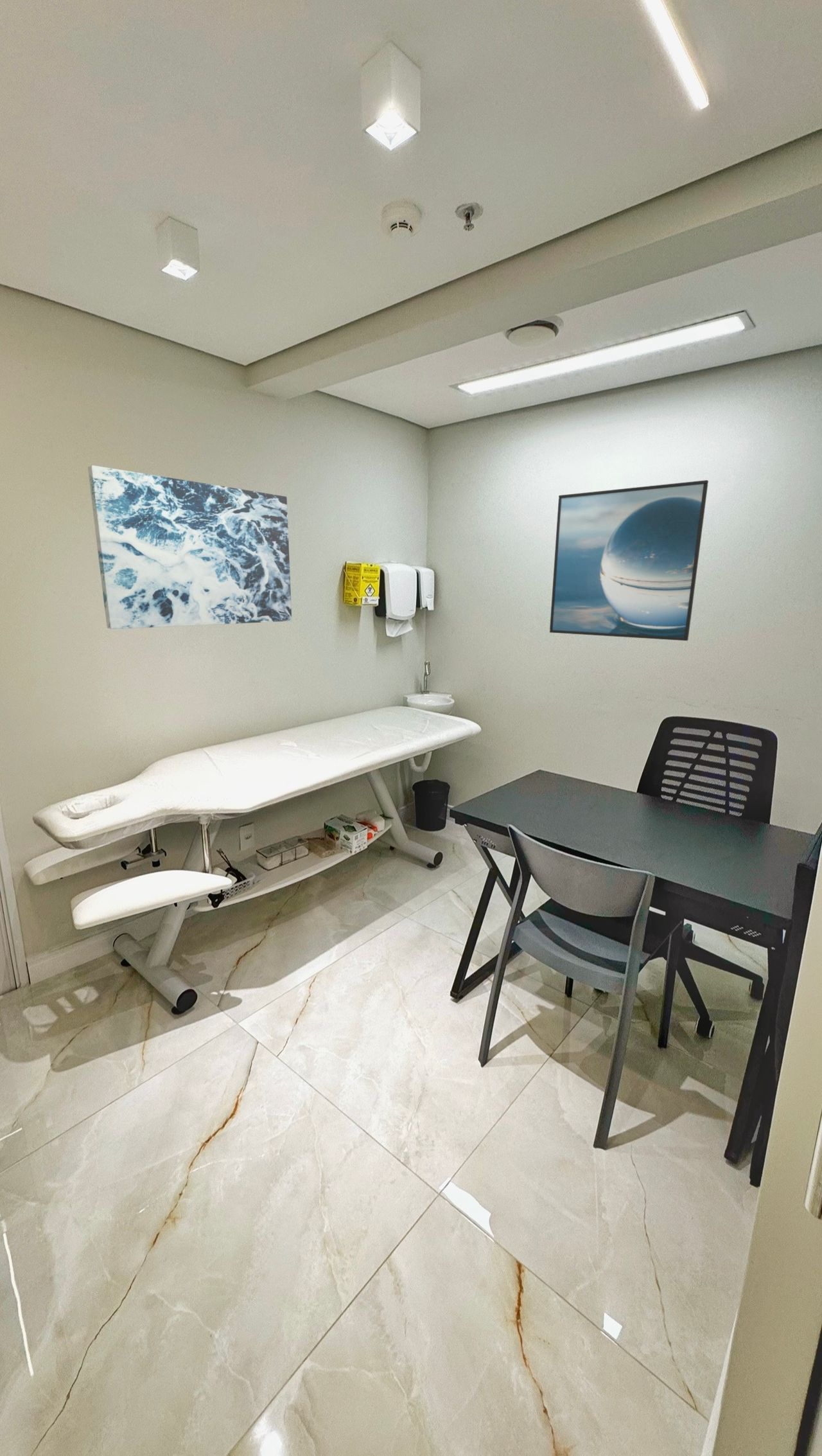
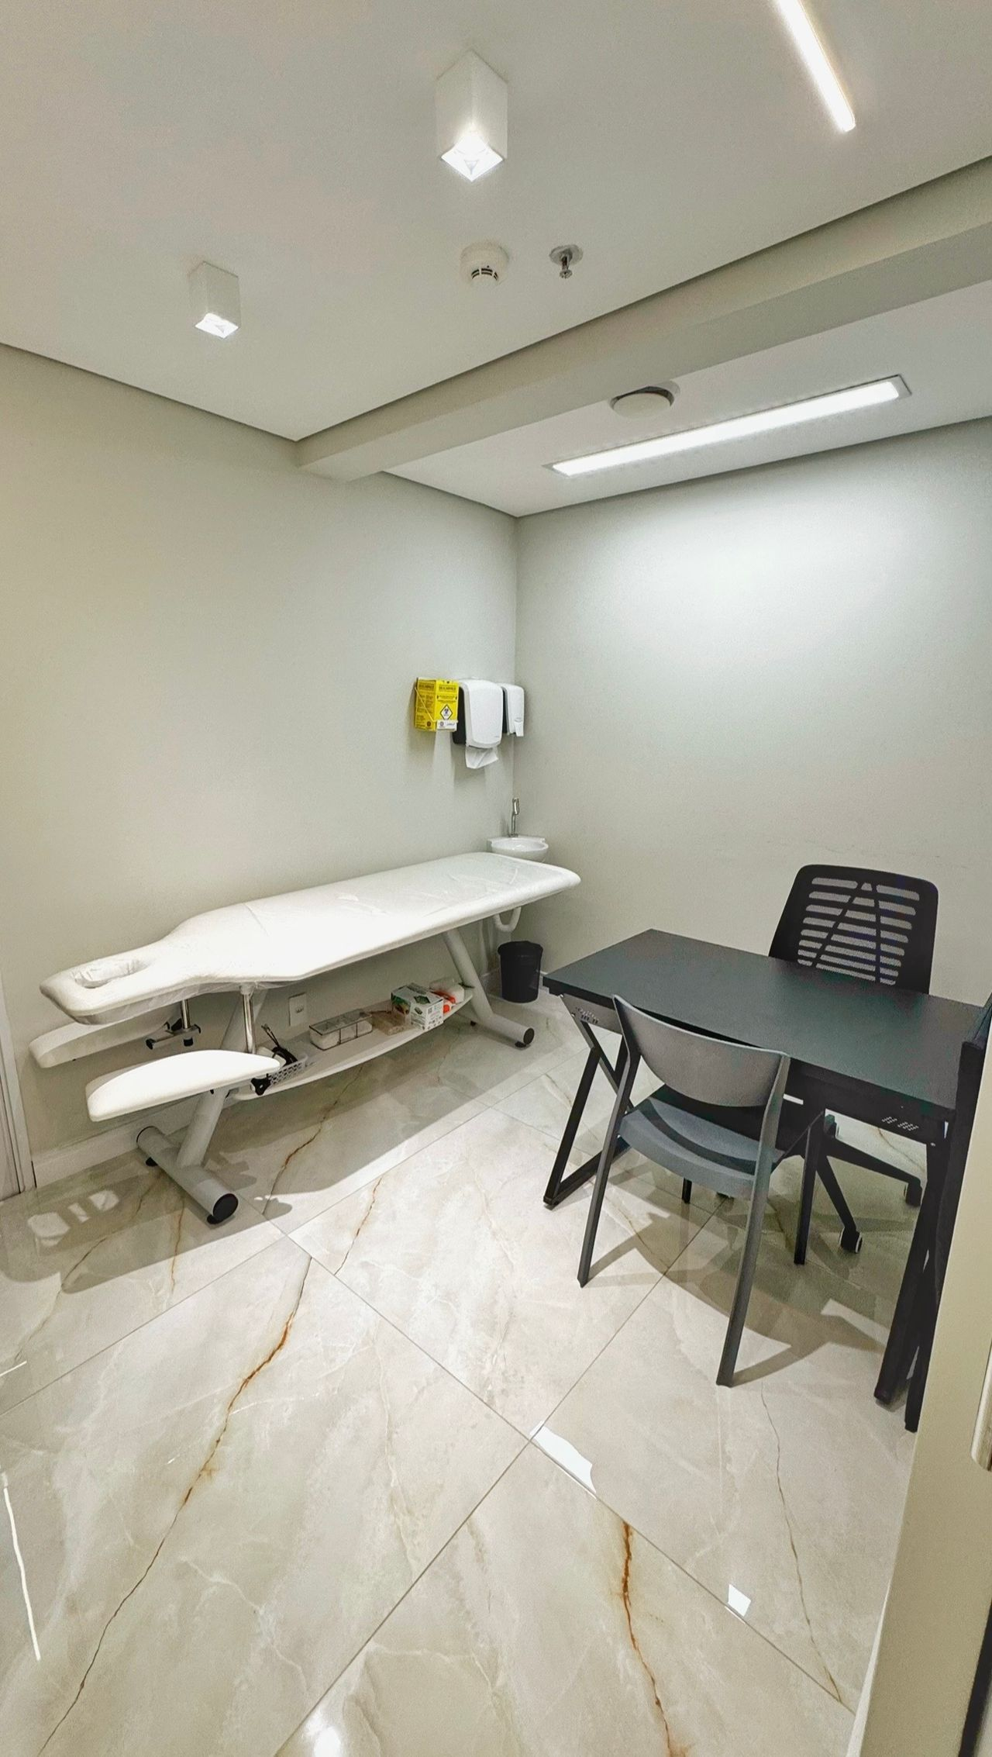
- wall art [87,465,292,630]
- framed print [549,479,709,641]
